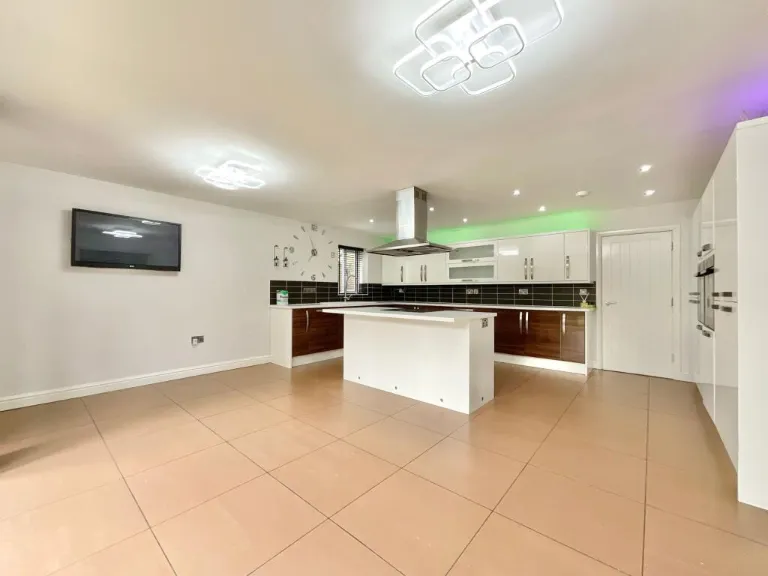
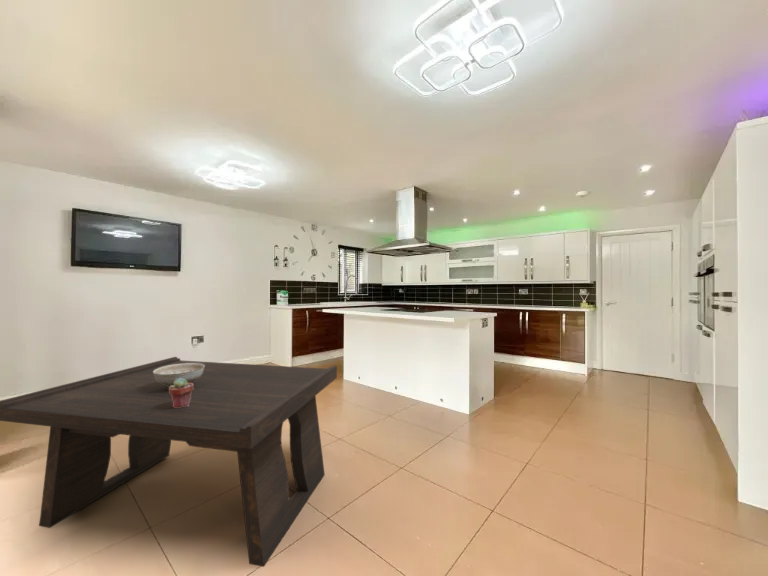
+ decorative bowl [153,363,205,388]
+ potted succulent [169,378,194,408]
+ coffee table [0,356,338,568]
